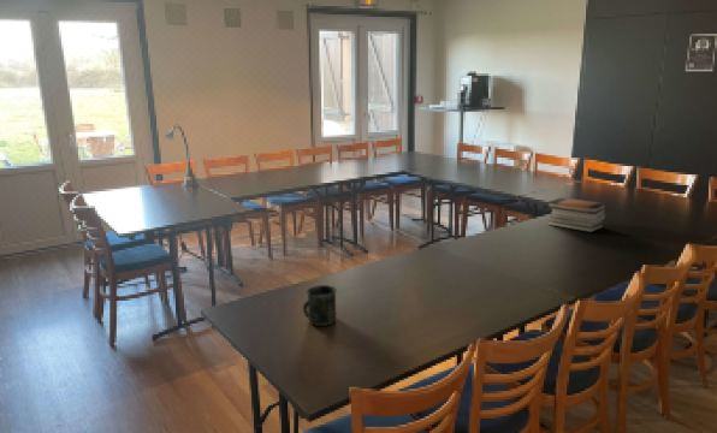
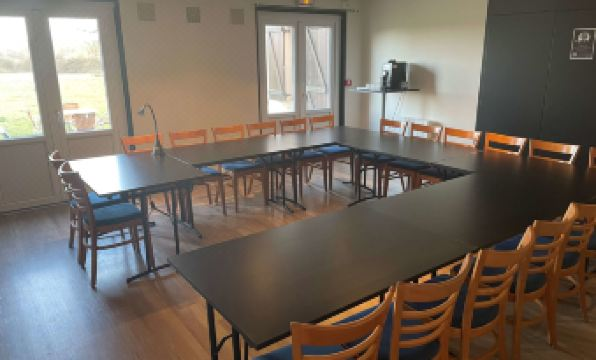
- book stack [546,196,609,233]
- mug [302,284,338,327]
